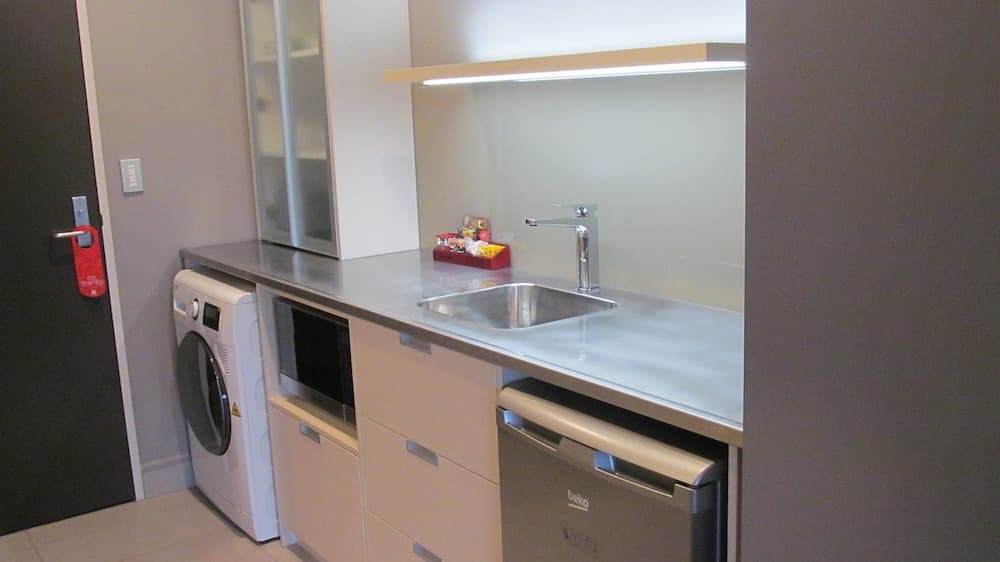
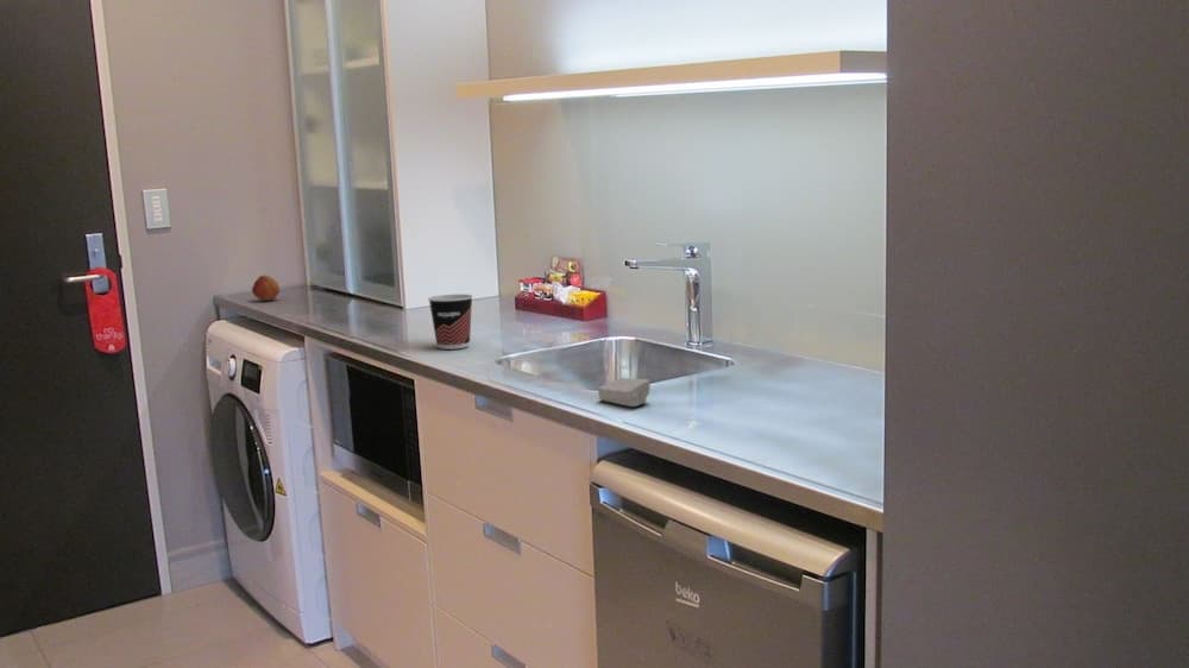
+ fruit [251,275,281,302]
+ cup [427,294,474,351]
+ soap bar [597,377,652,408]
